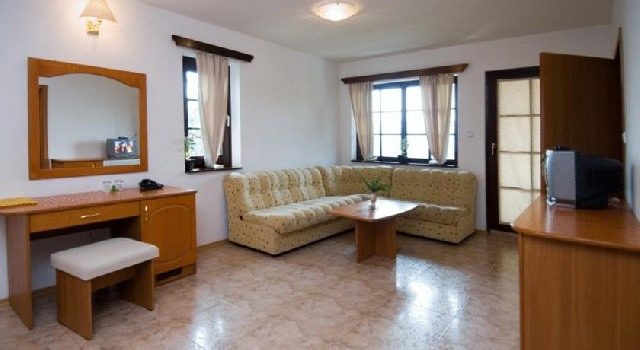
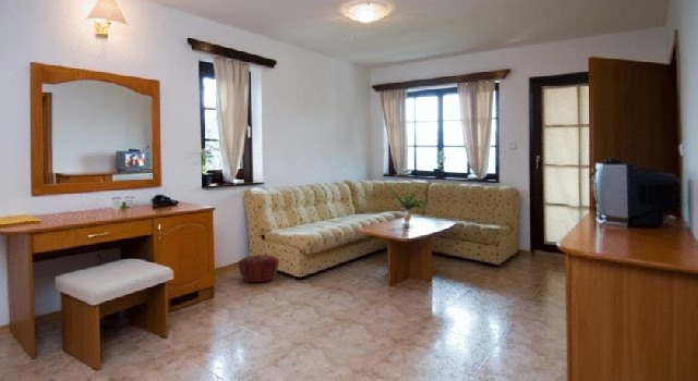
+ woven basket [237,254,280,283]
